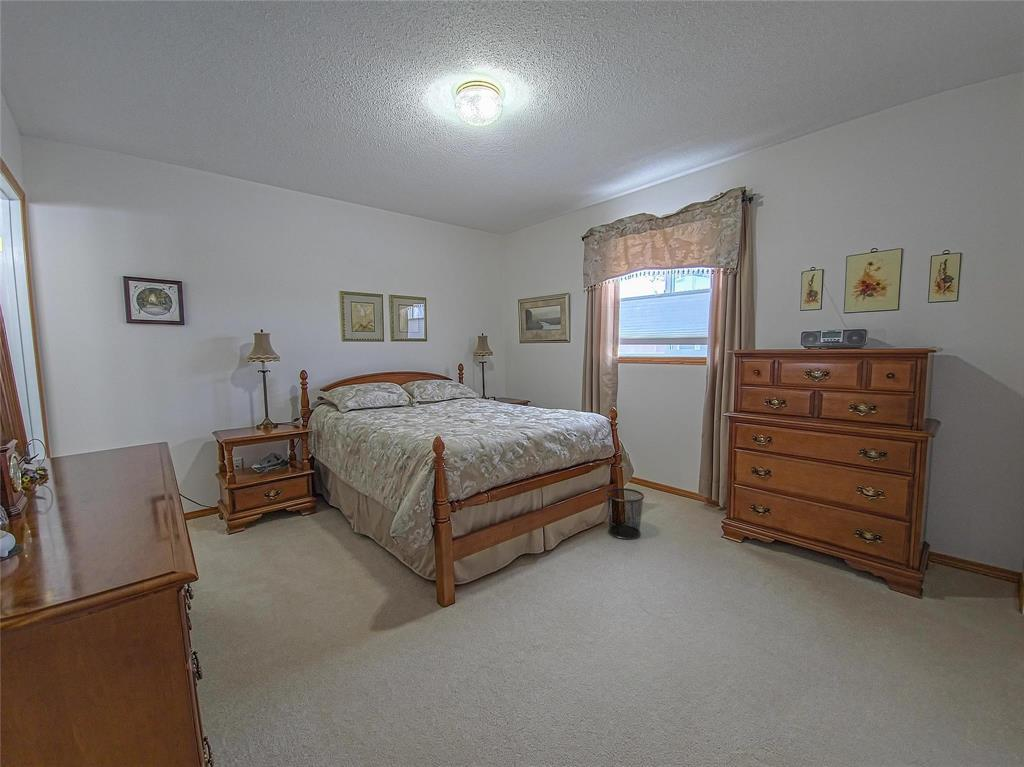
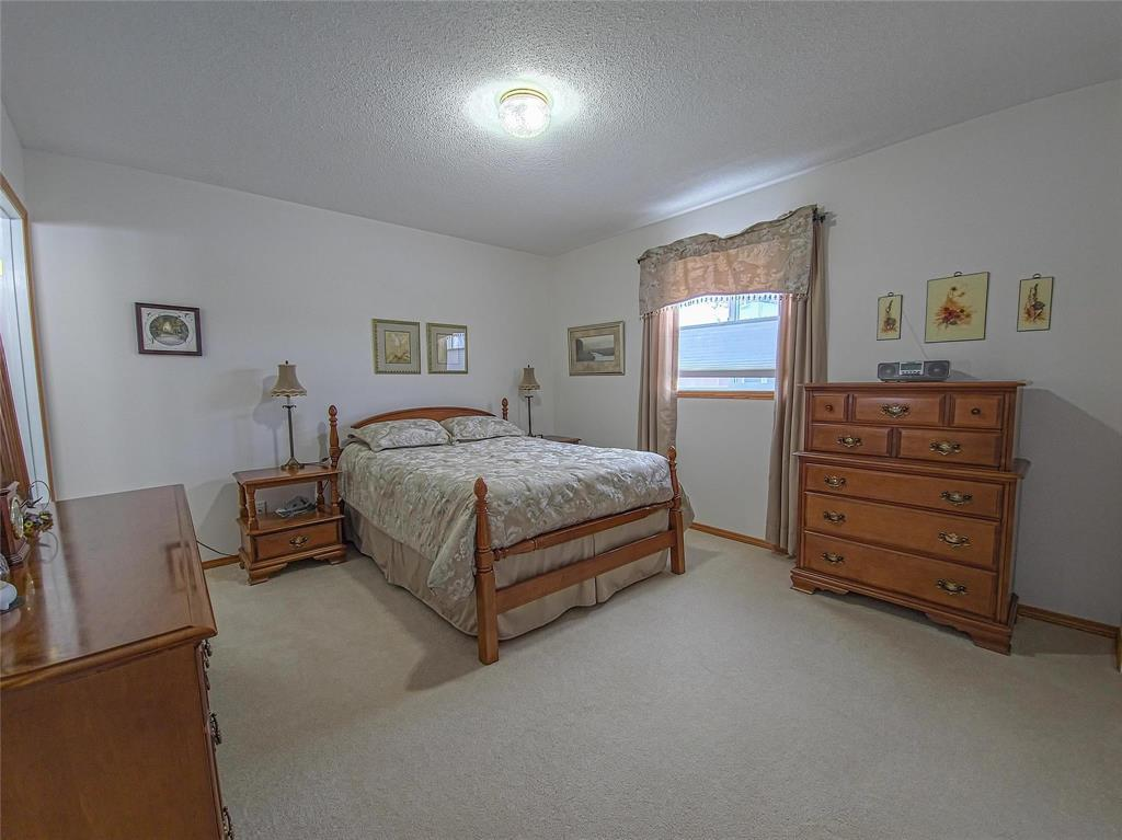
- waste bin [605,487,645,540]
